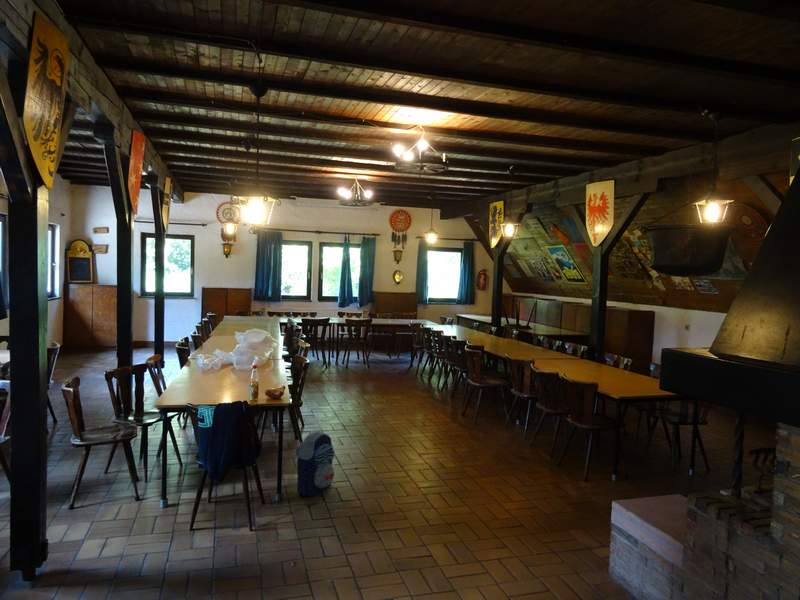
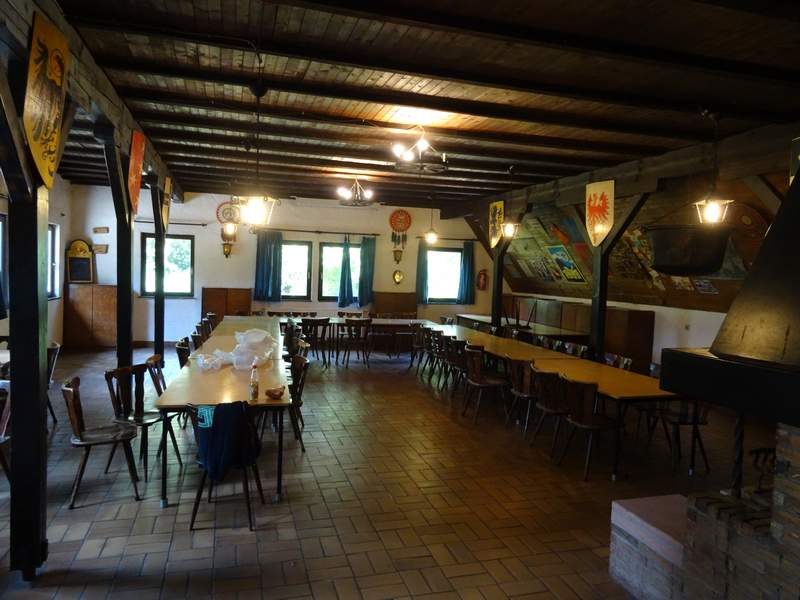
- backpack [295,430,336,497]
